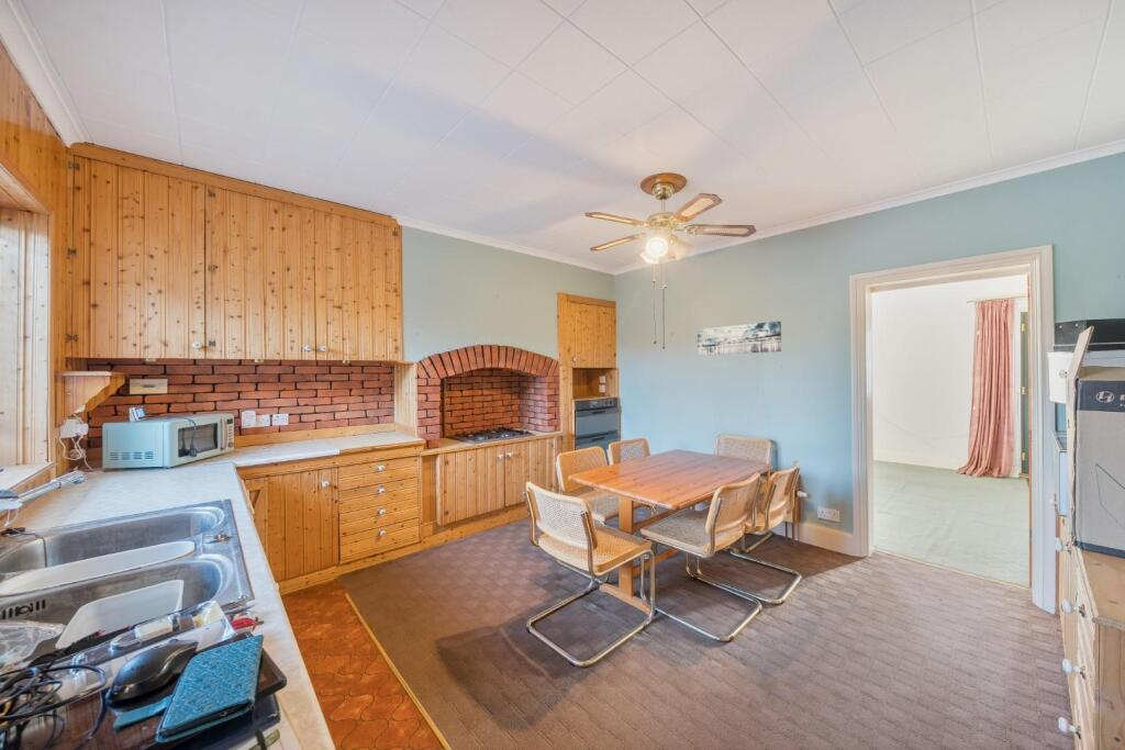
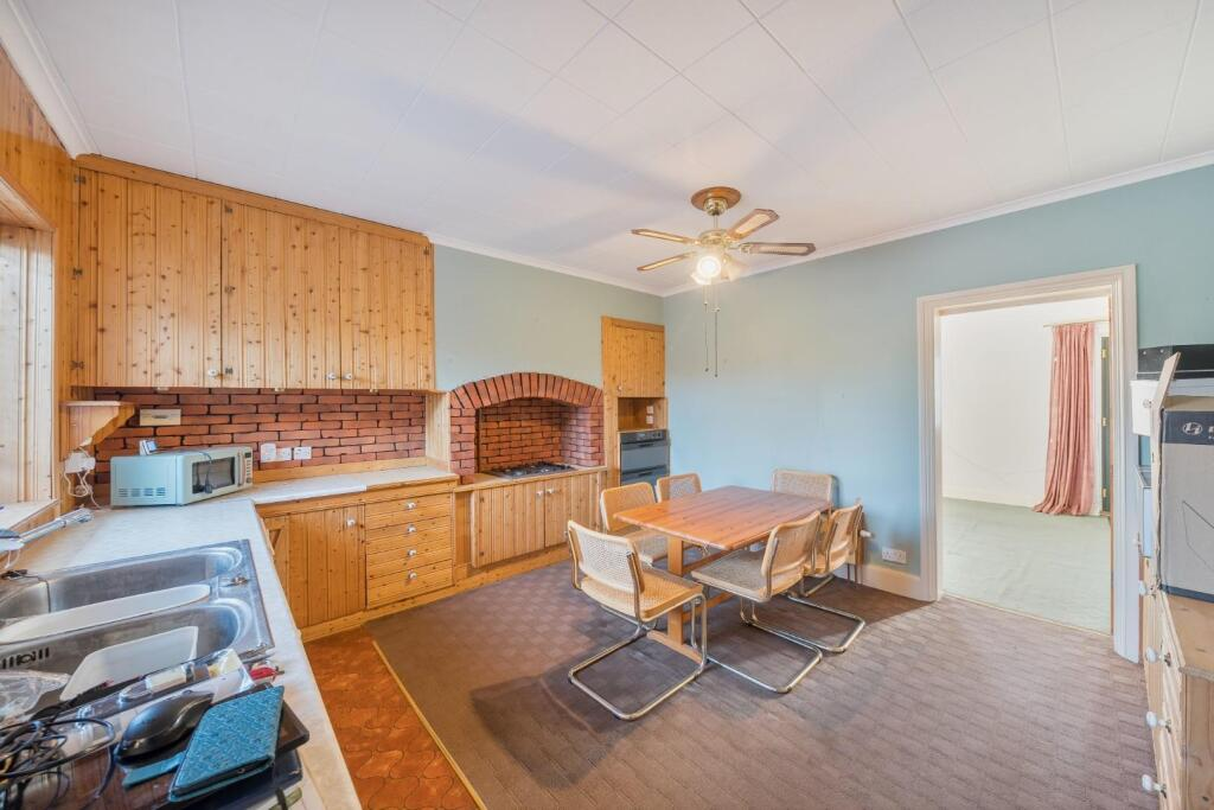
- wall art [697,321,782,357]
